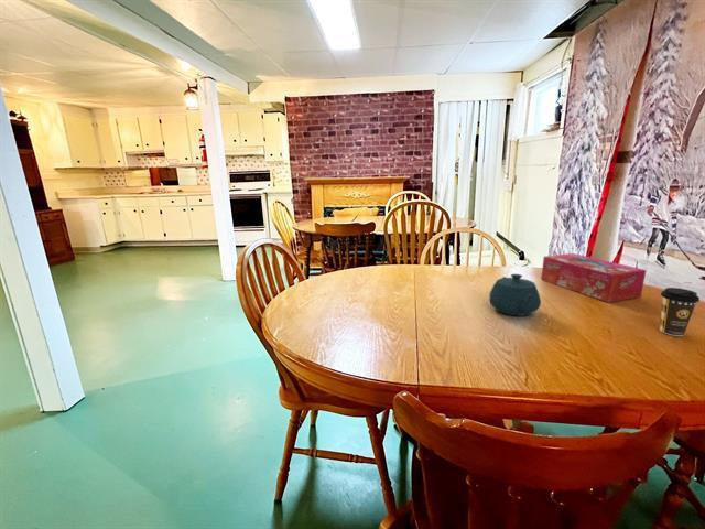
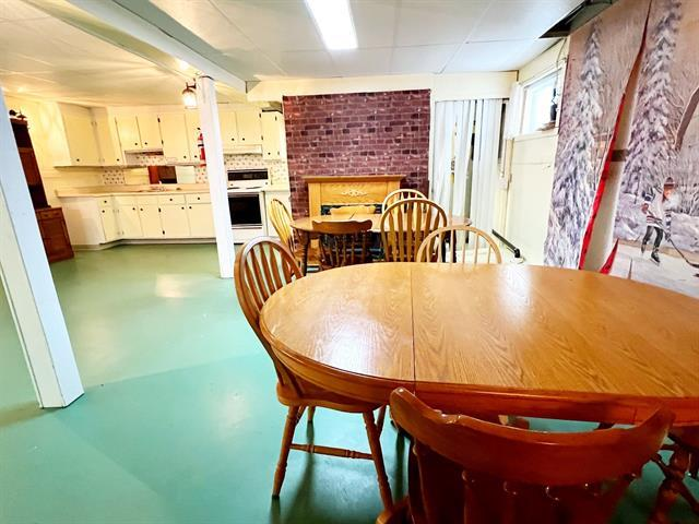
- tissue box [540,252,648,303]
- coffee cup [659,287,701,337]
- teapot [488,273,542,317]
